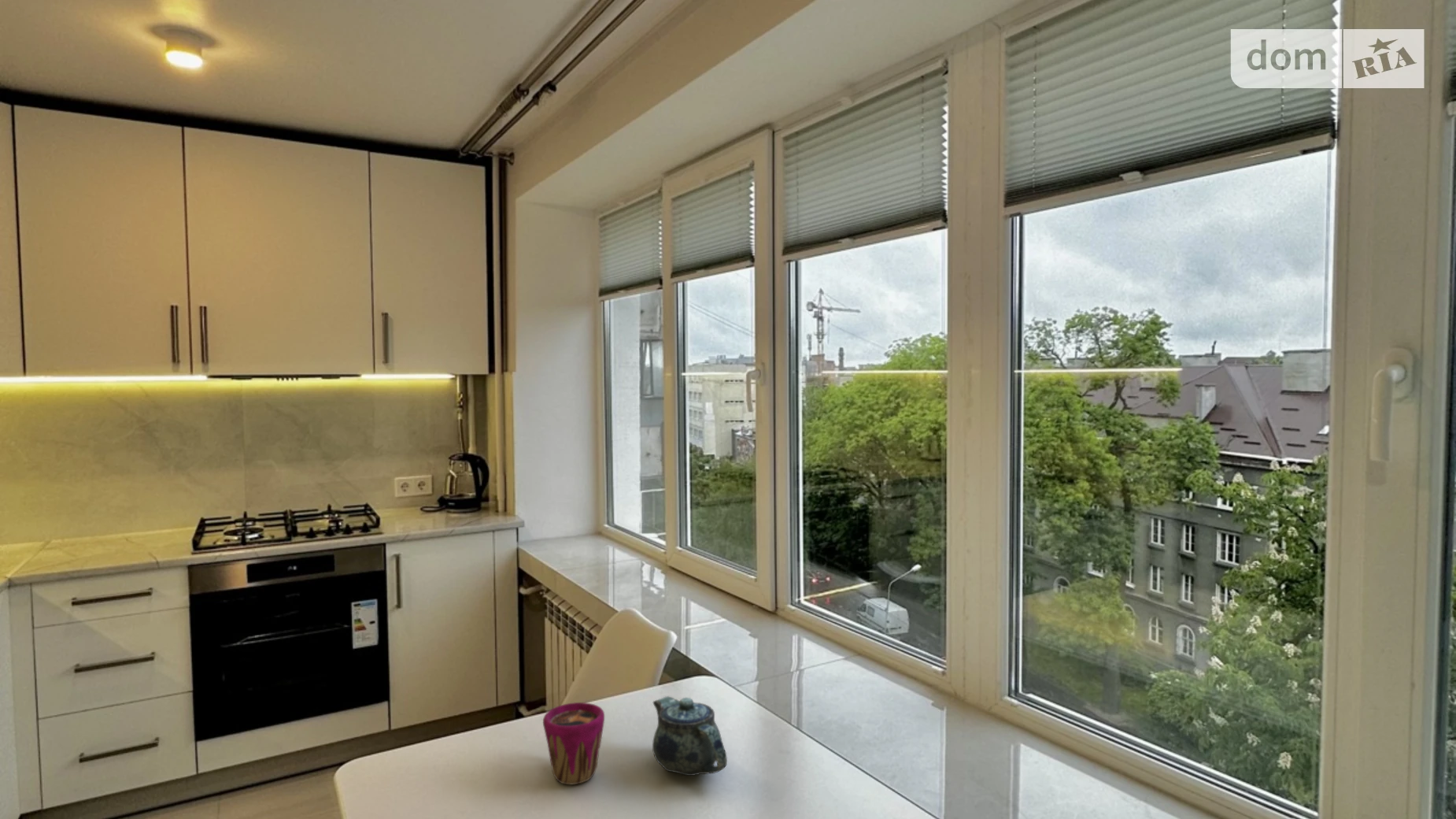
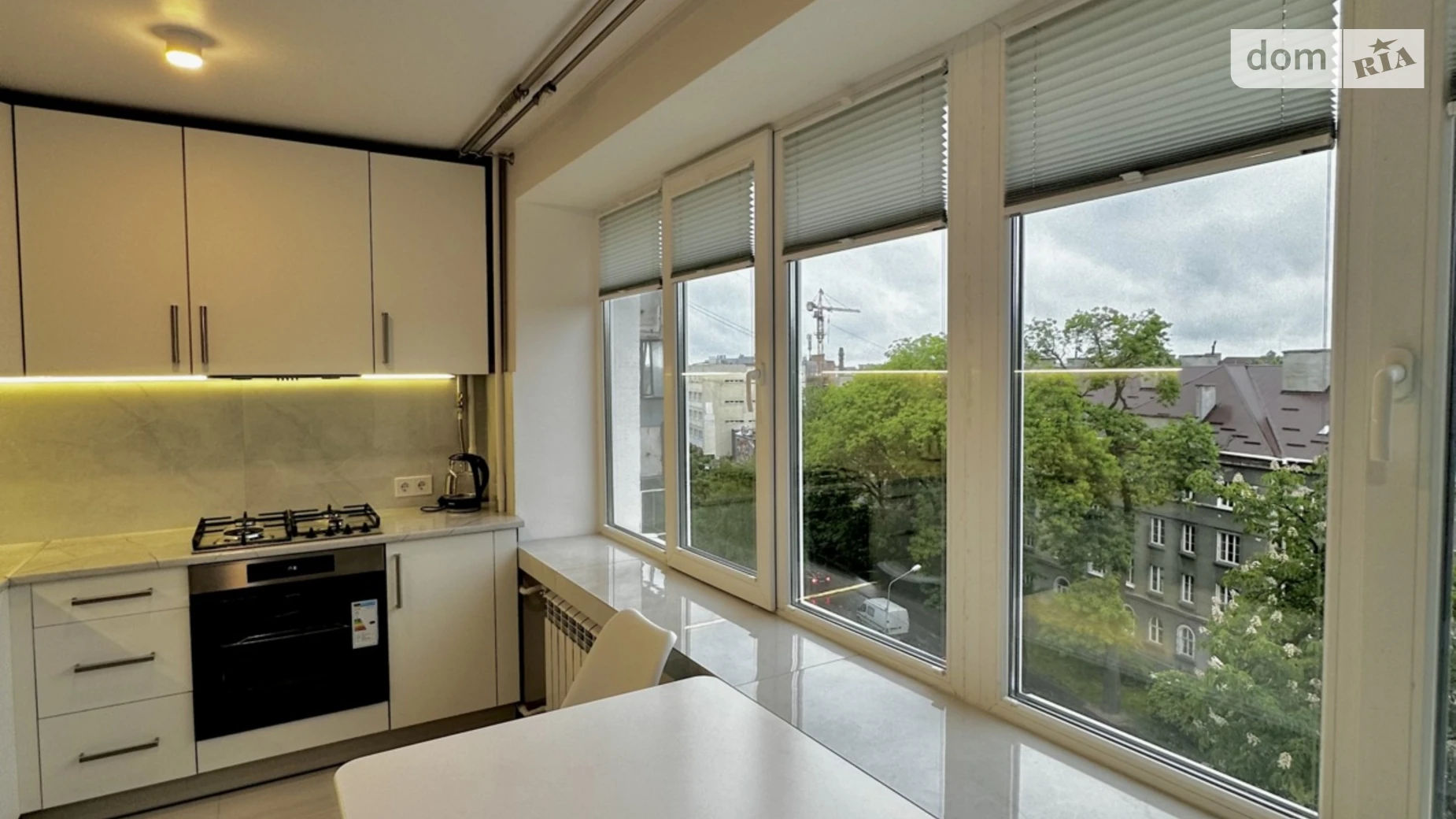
- cup [542,702,605,785]
- chinaware [652,695,728,776]
